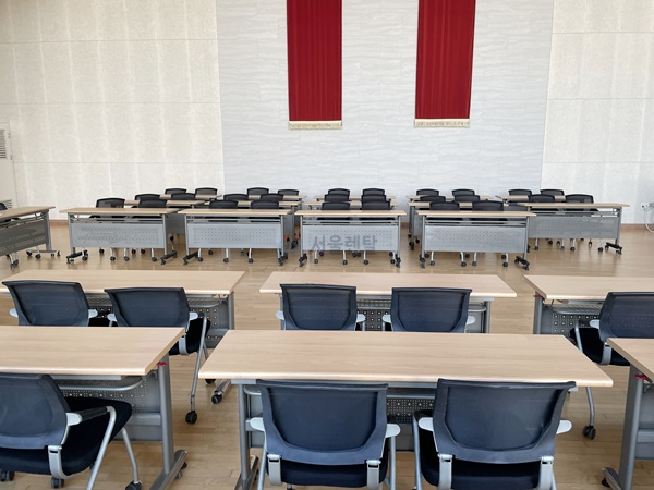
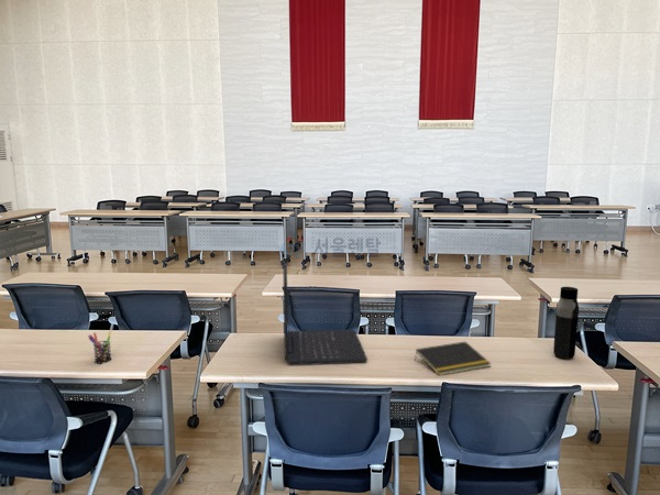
+ water bottle [552,286,580,361]
+ notepad [414,341,492,376]
+ laptop [283,264,369,366]
+ pen holder [87,330,112,365]
